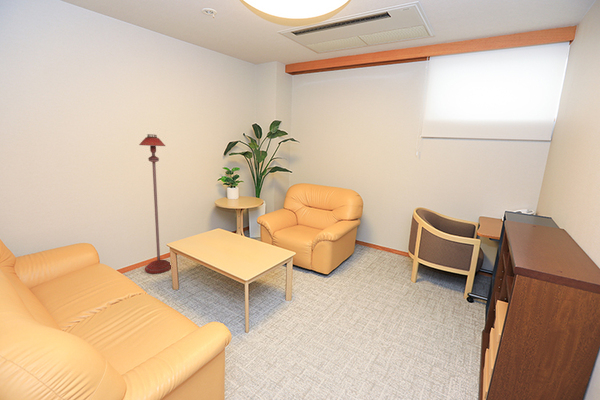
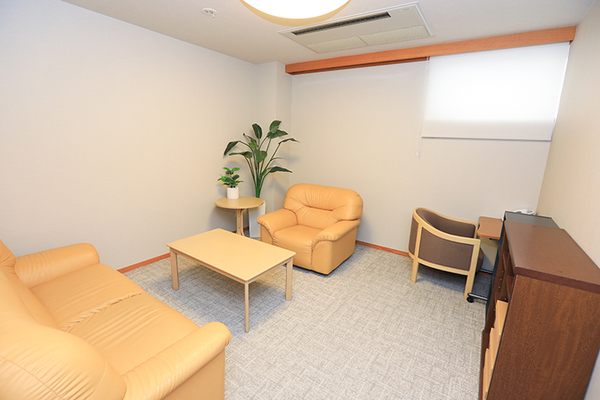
- floor lamp [138,133,172,274]
